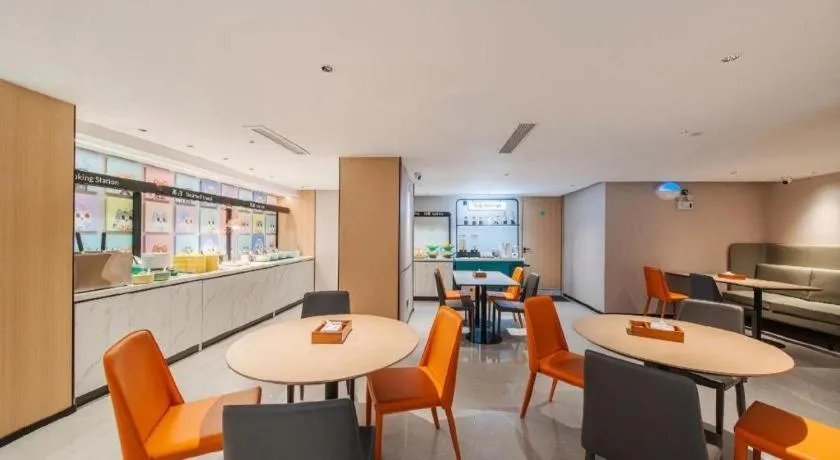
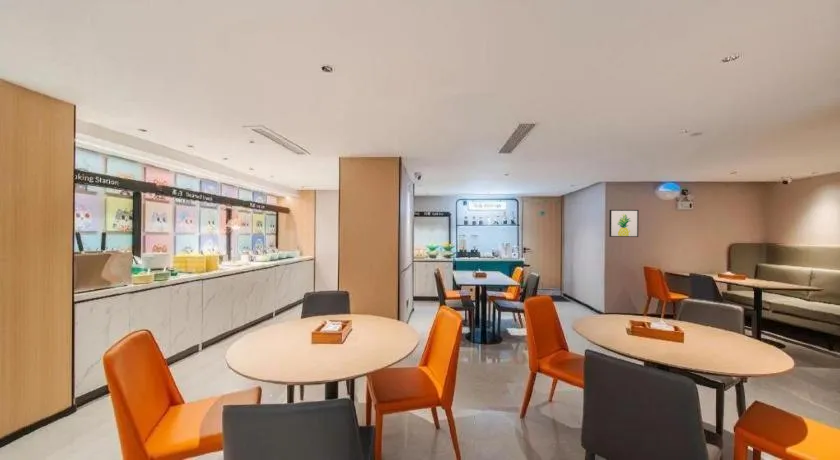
+ wall art [608,209,640,238]
